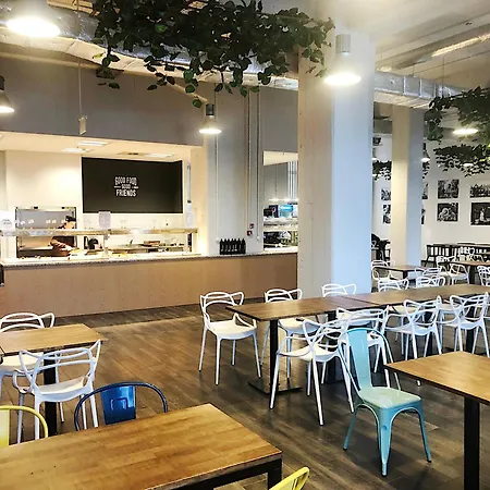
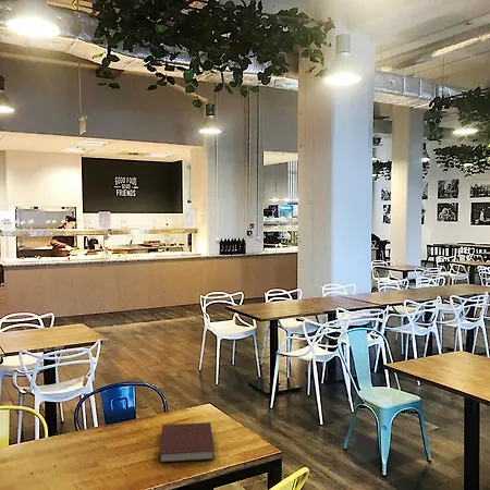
+ notebook [158,421,216,464]
